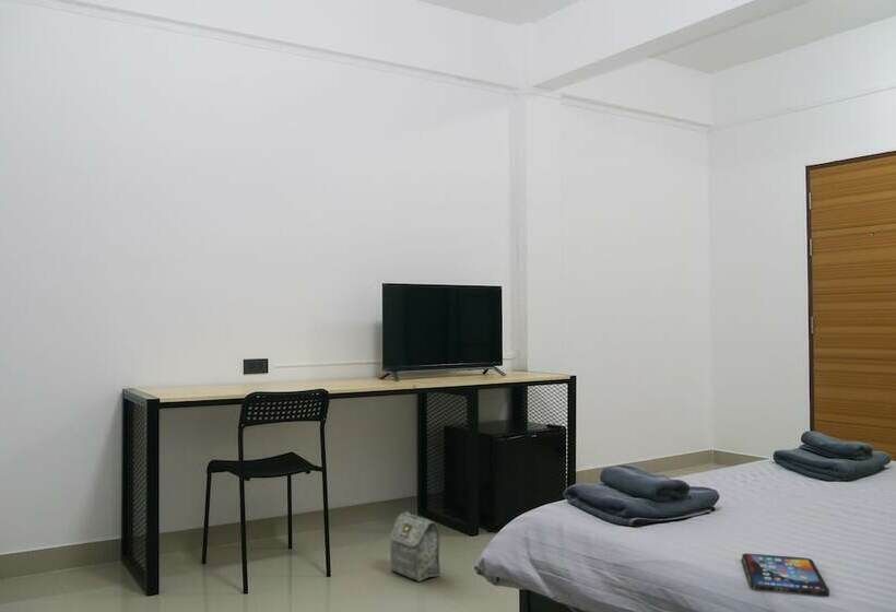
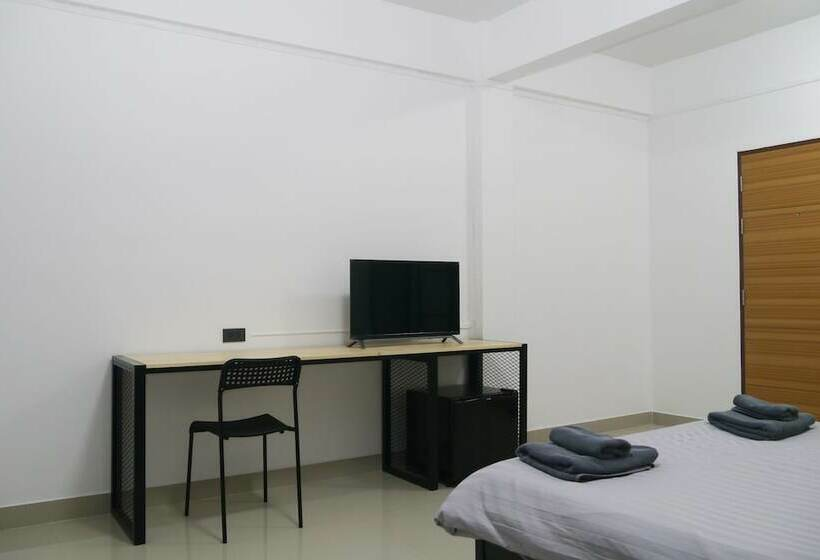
- bag [389,510,441,582]
- tablet [741,552,830,597]
